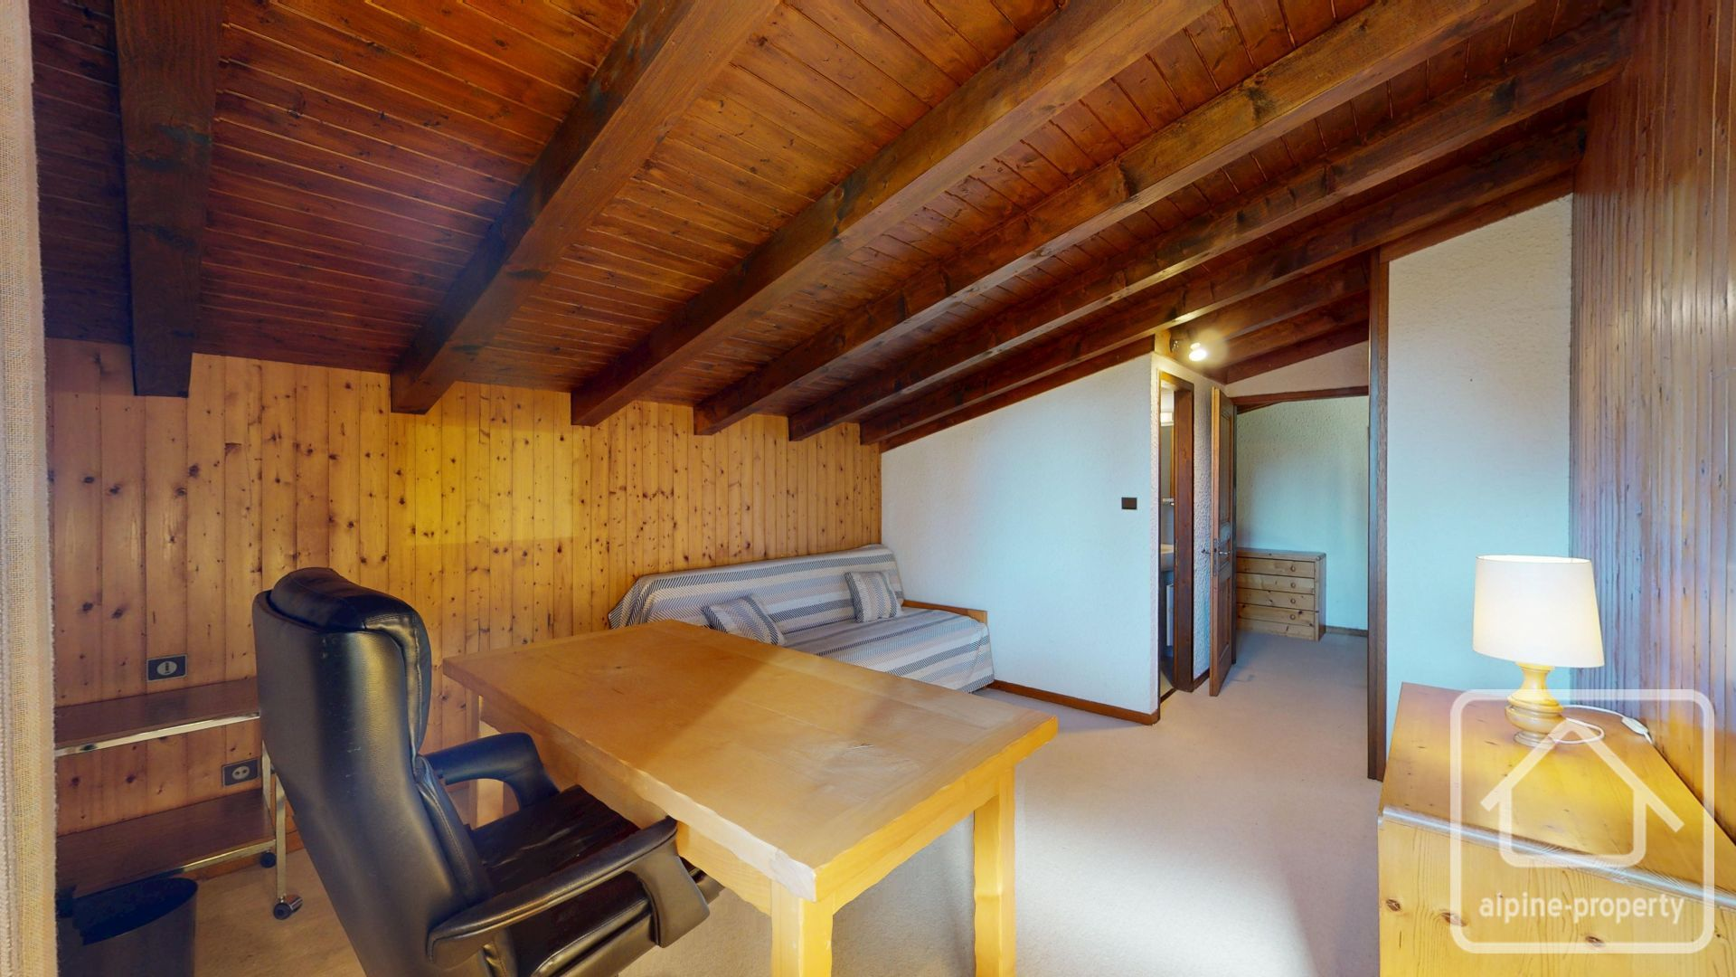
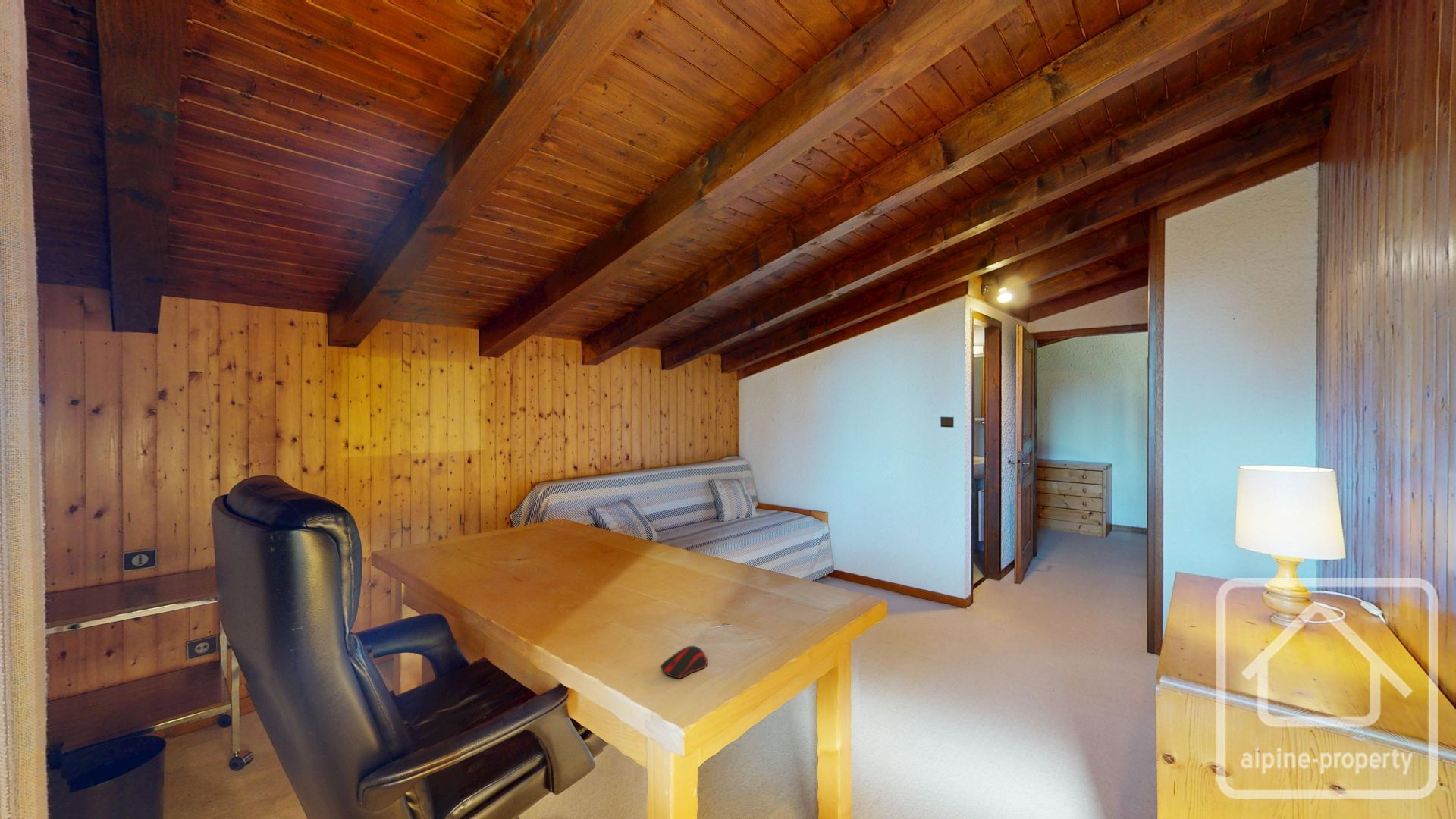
+ computer mouse [660,645,708,679]
